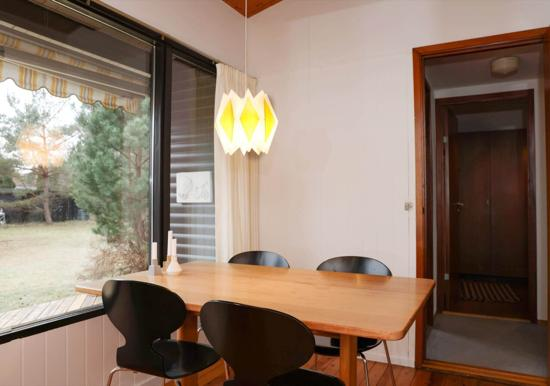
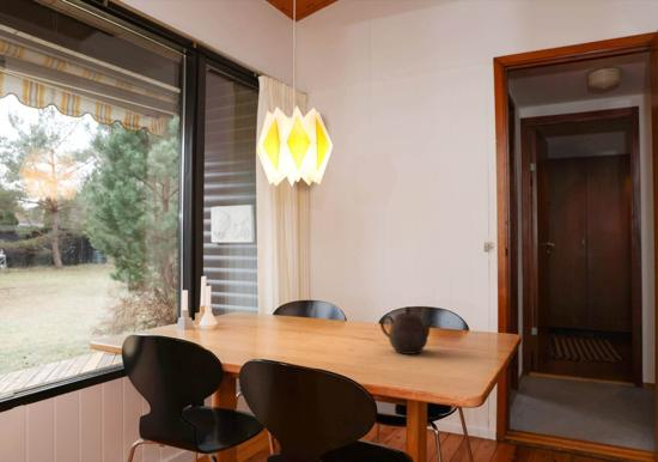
+ teapot [379,305,434,355]
